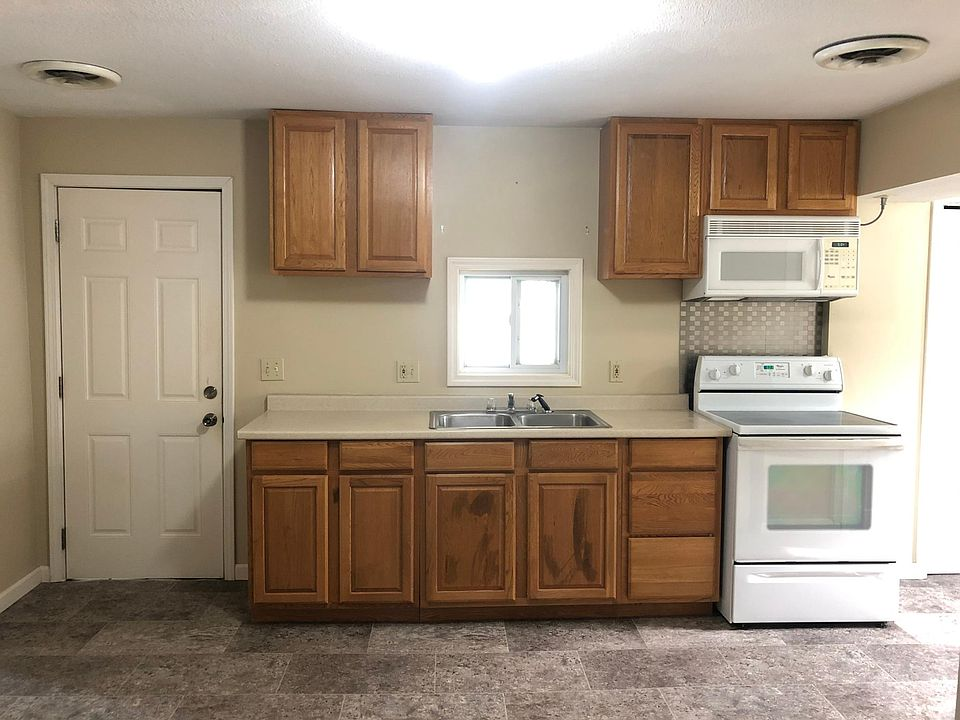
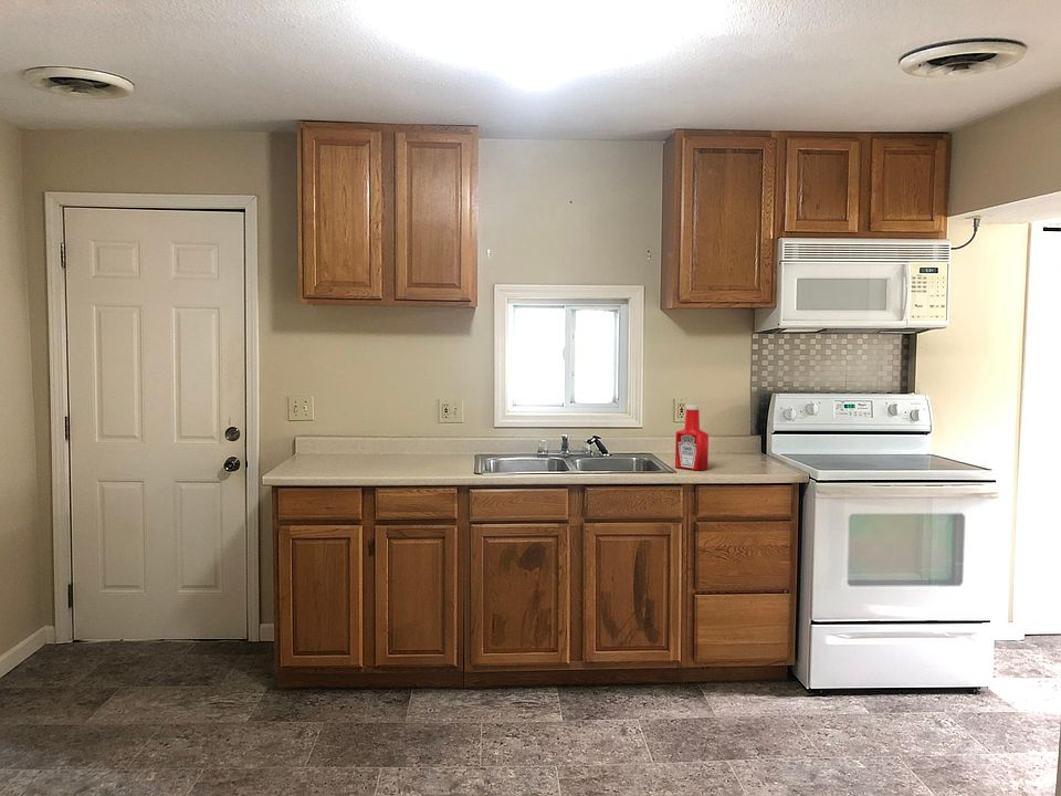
+ soap bottle [674,404,710,471]
